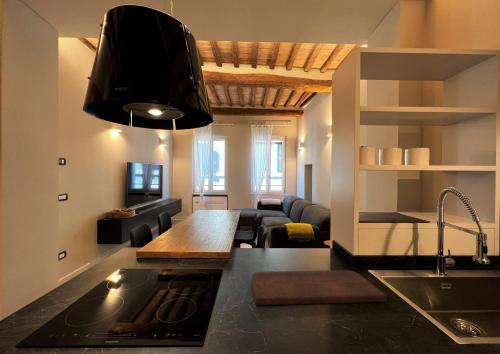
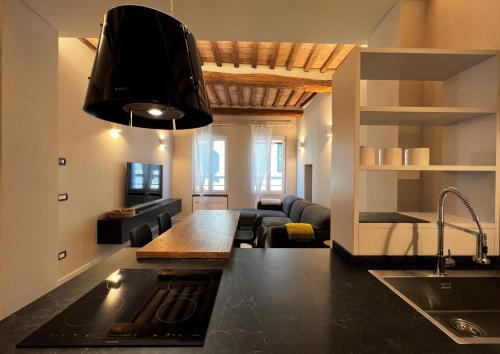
- cutting board [251,269,387,306]
